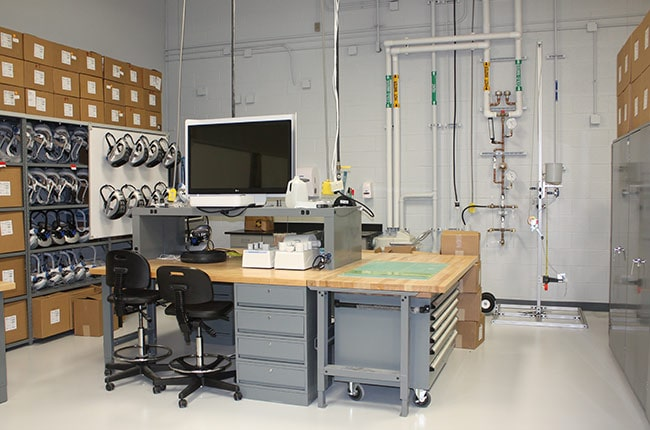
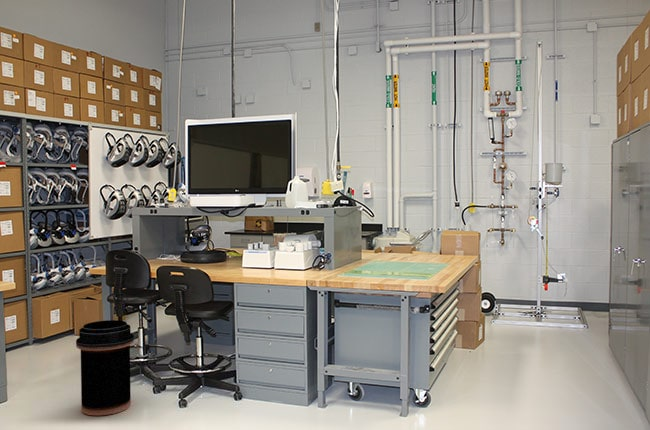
+ trash can [75,319,135,416]
